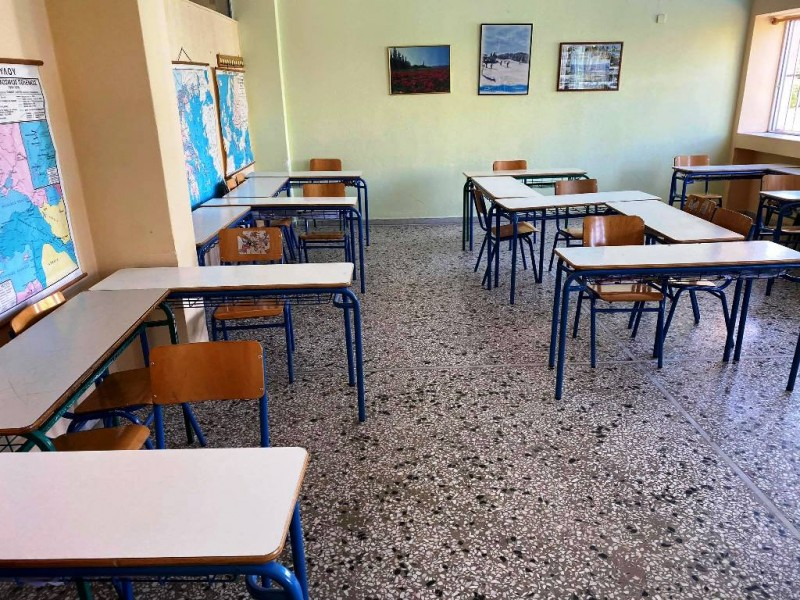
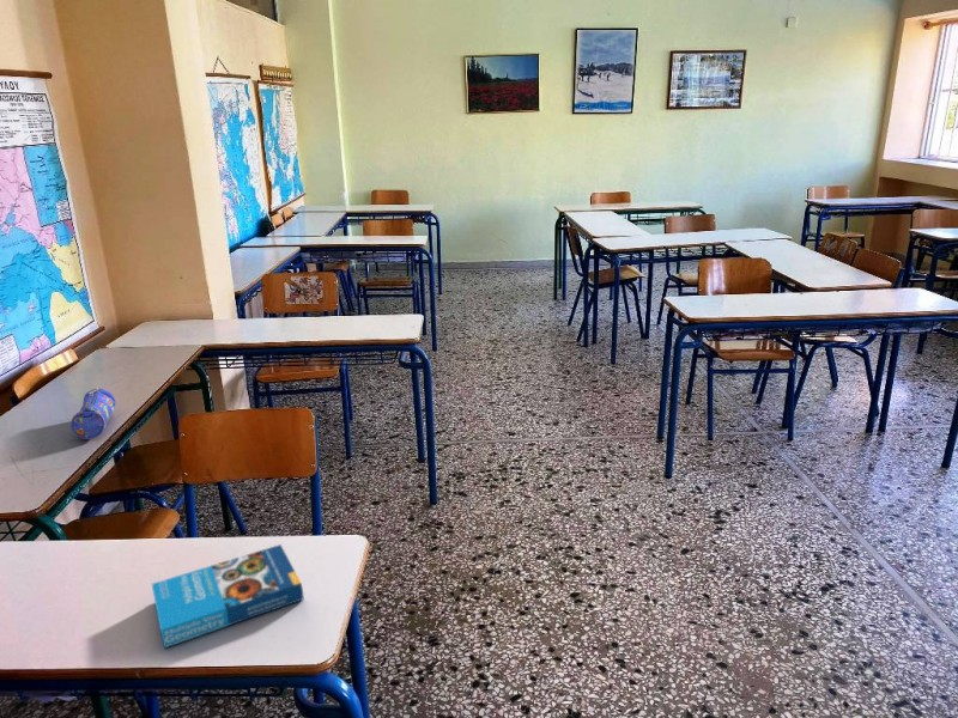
+ book [151,543,304,650]
+ pencil case [69,387,116,440]
